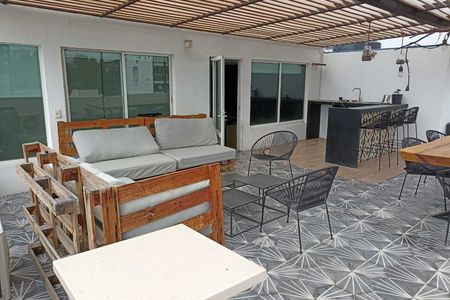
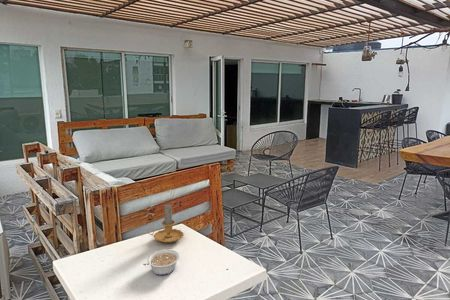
+ legume [142,248,181,276]
+ candle [146,203,185,244]
